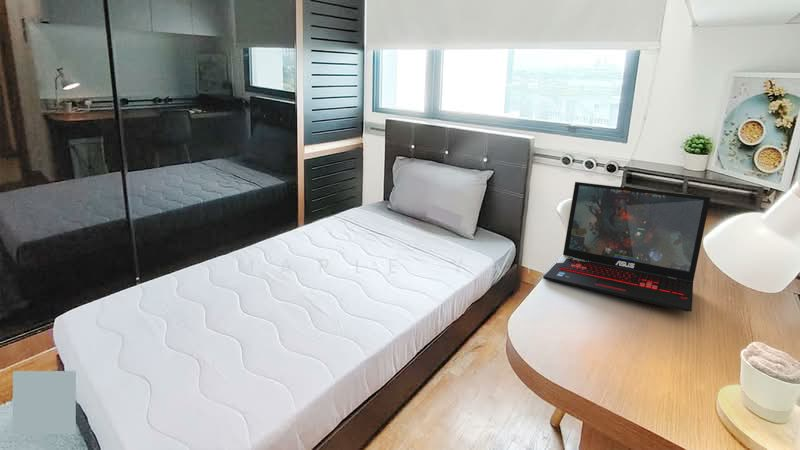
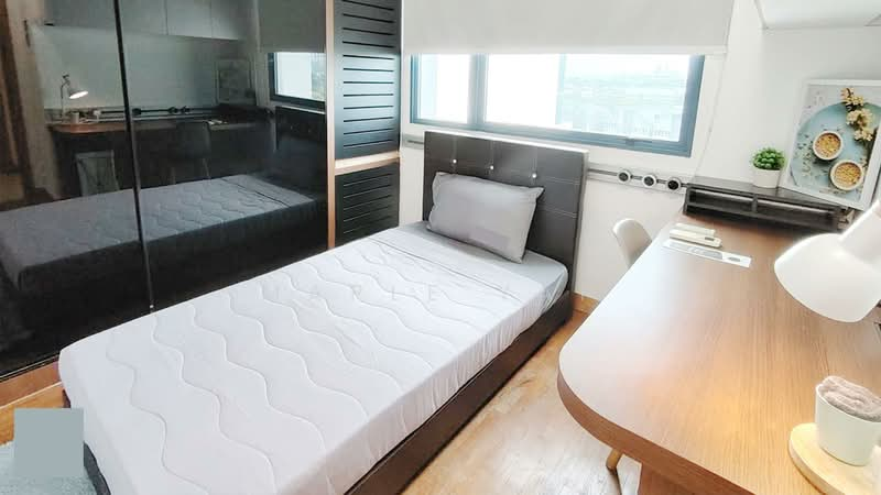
- laptop [542,181,712,313]
